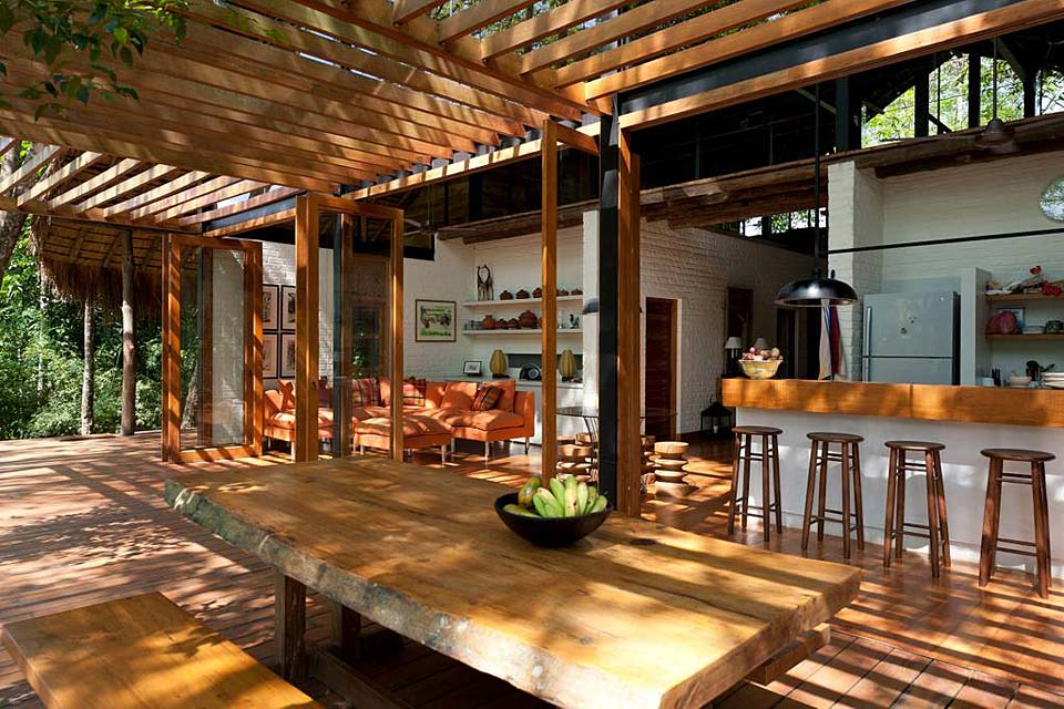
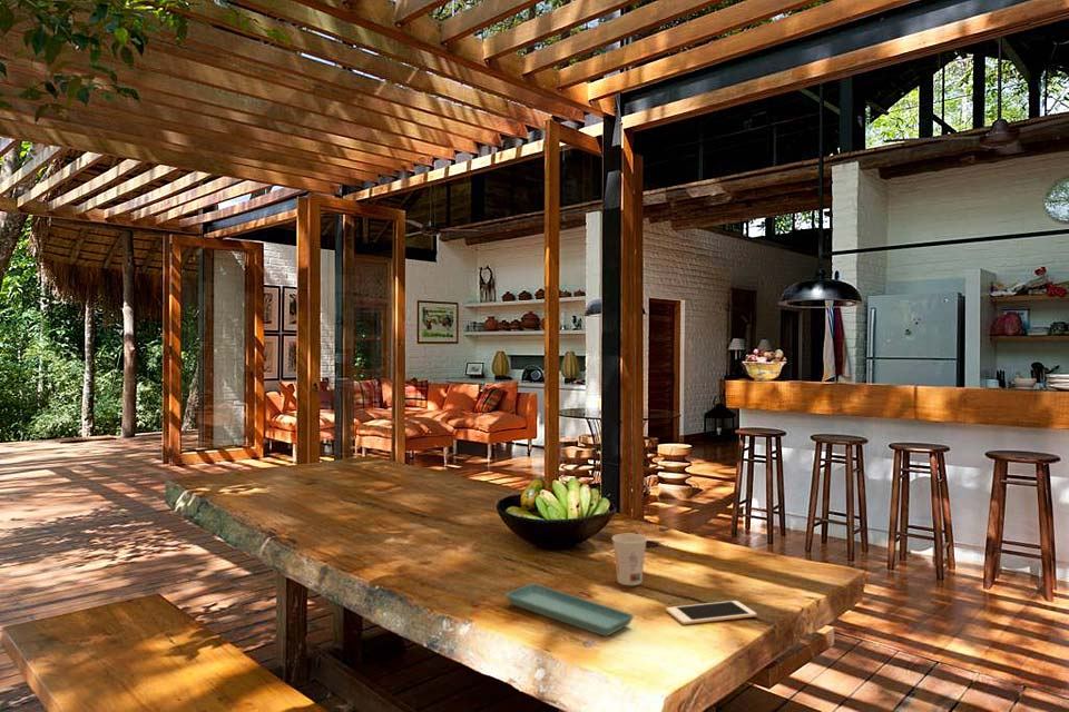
+ saucer [504,583,635,637]
+ cup [611,533,648,586]
+ cell phone [665,600,757,625]
